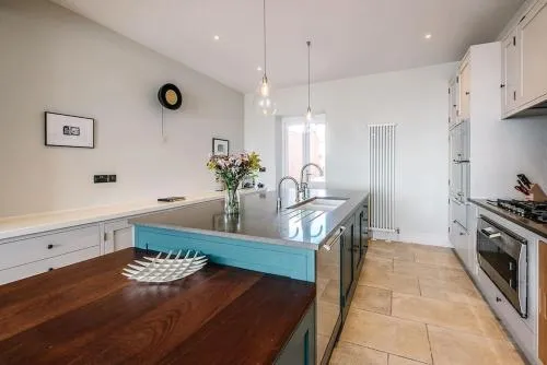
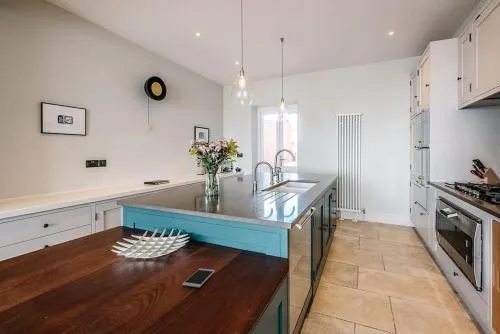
+ smartphone [181,268,216,288]
